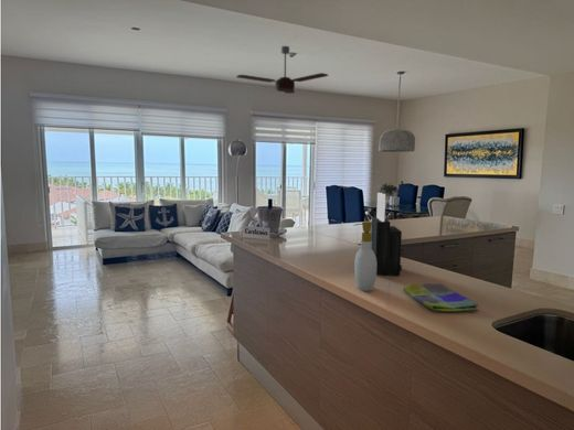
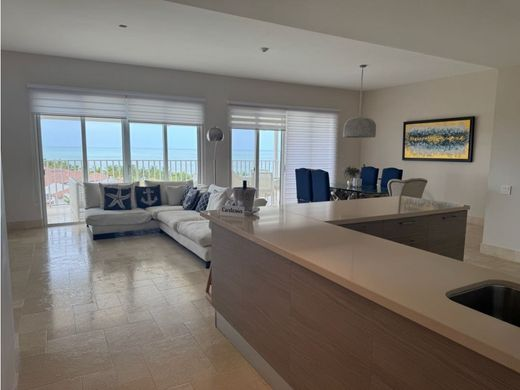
- knife block [371,192,403,277]
- dish towel [402,282,479,312]
- ceiling fan [235,45,329,95]
- soap bottle [353,221,378,292]
